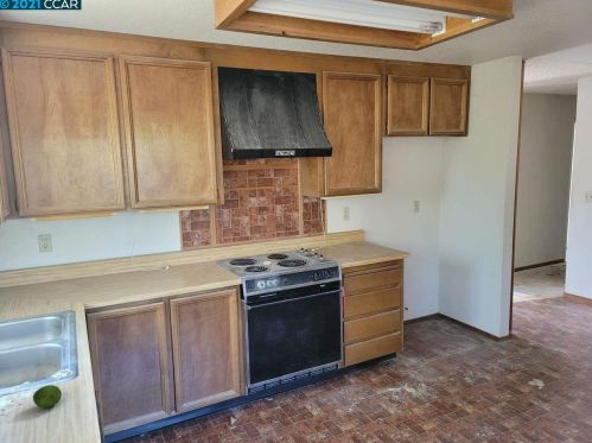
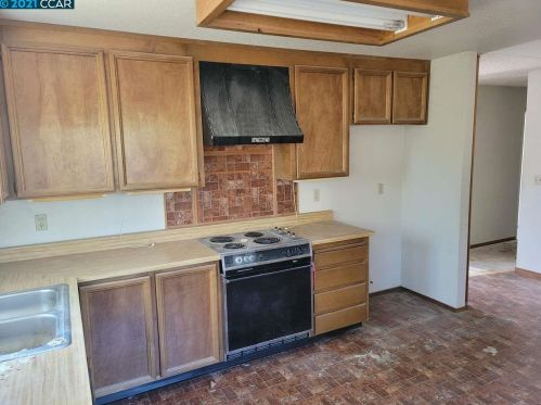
- fruit [32,384,63,409]
